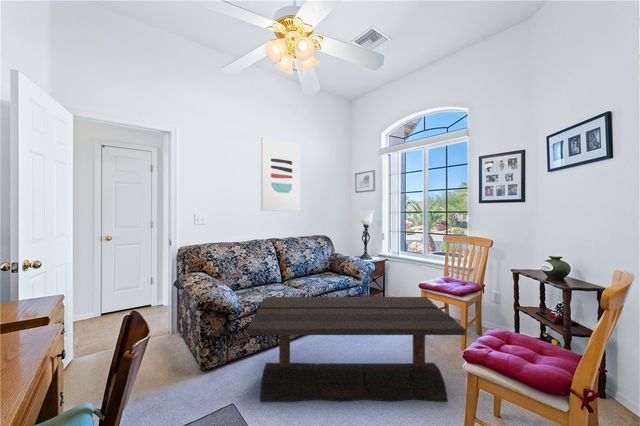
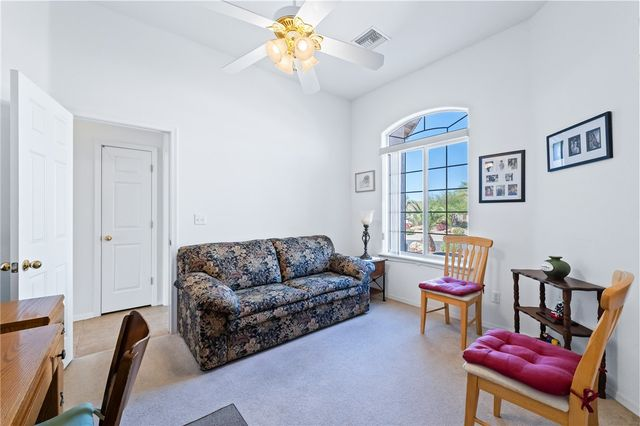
- wall art [260,135,301,212]
- coffee table [246,296,467,403]
